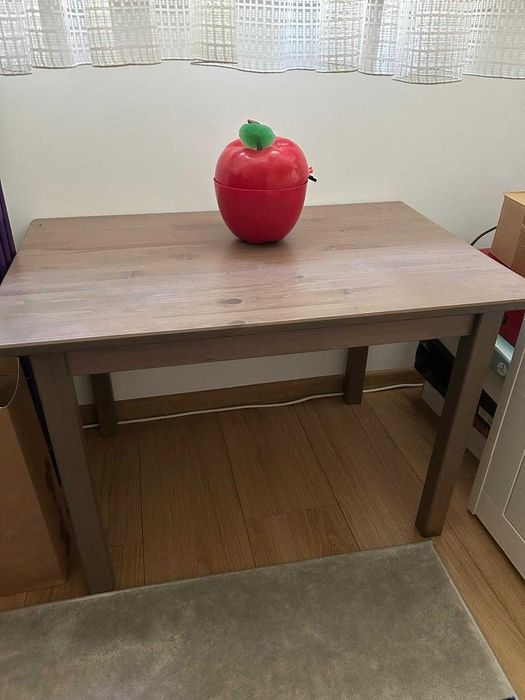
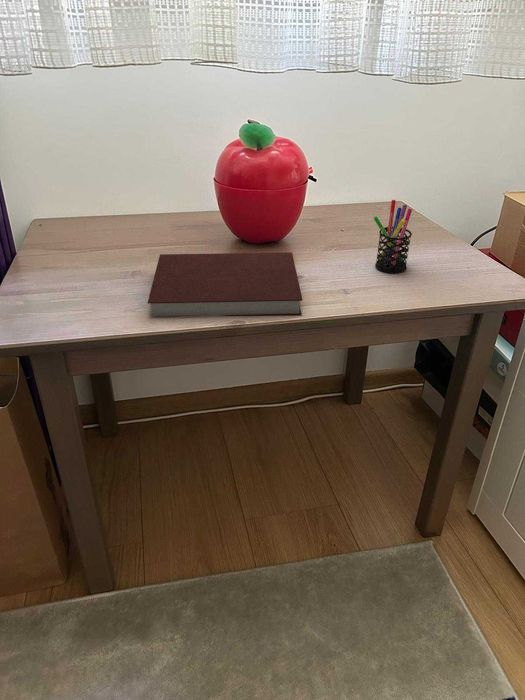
+ pen holder [372,199,413,274]
+ notebook [147,251,304,317]
